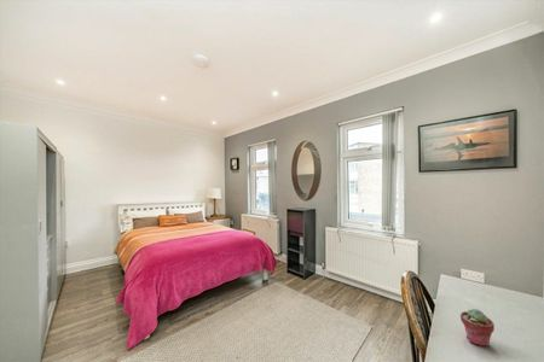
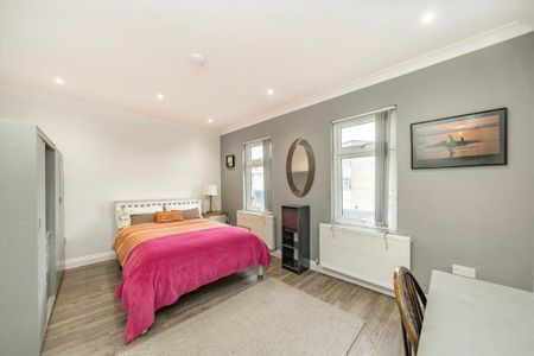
- potted succulent [459,308,496,348]
